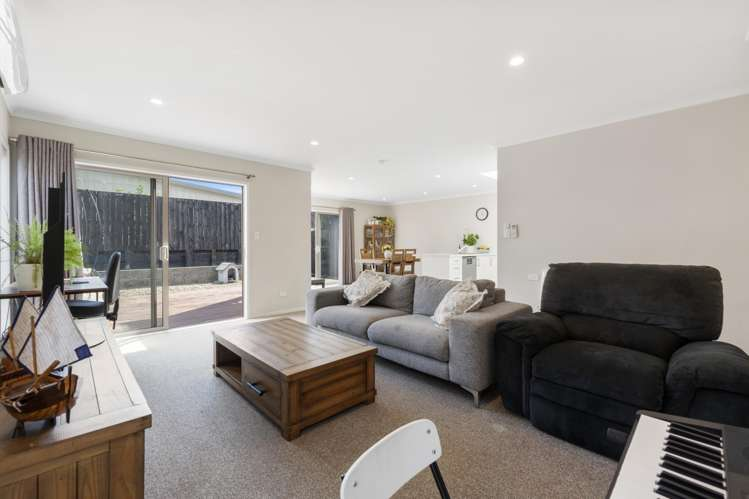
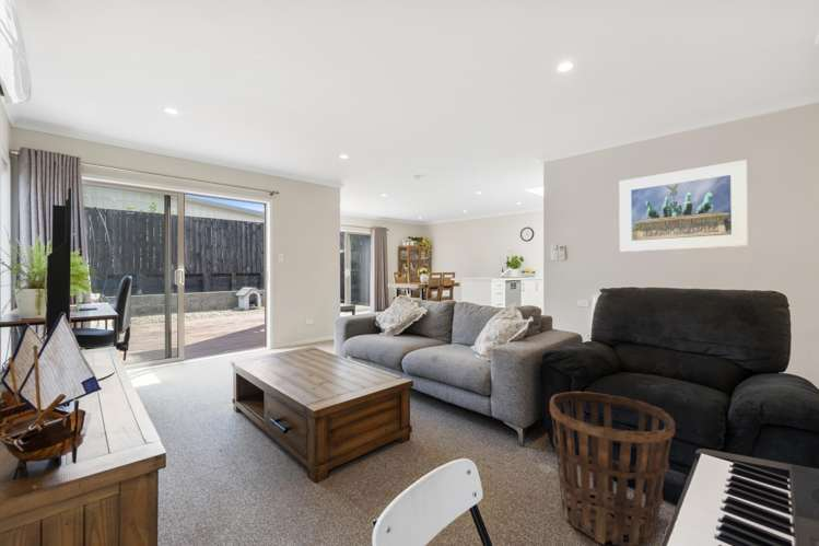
+ basket [549,391,676,546]
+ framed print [618,159,749,253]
